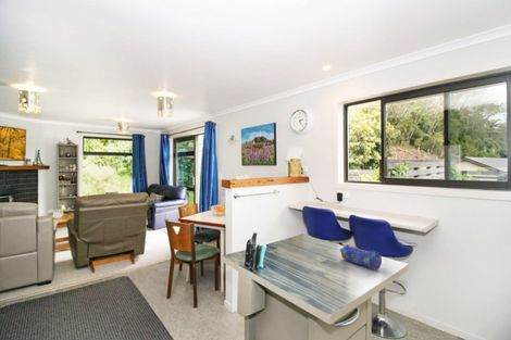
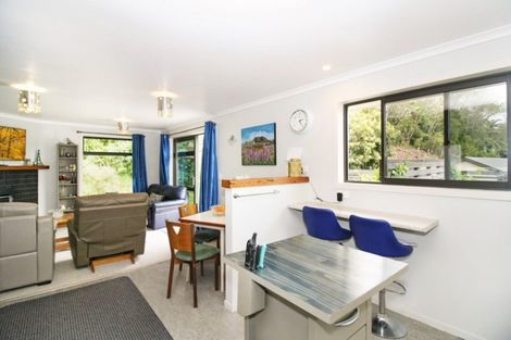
- pencil case [339,243,383,270]
